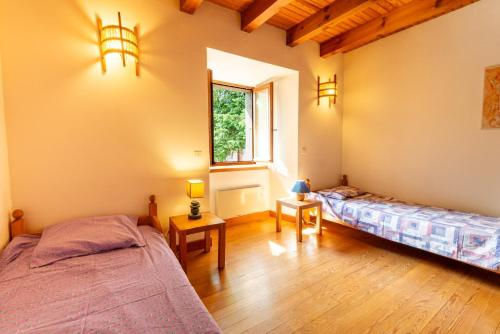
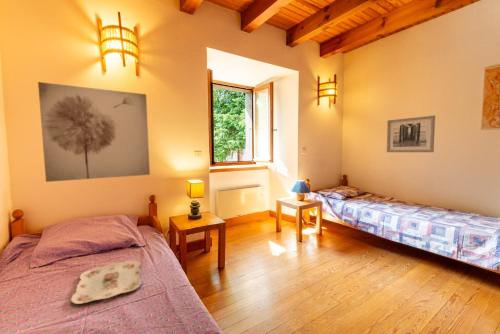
+ wall art [386,115,436,153]
+ wall art [37,81,151,183]
+ serving tray [70,260,143,305]
